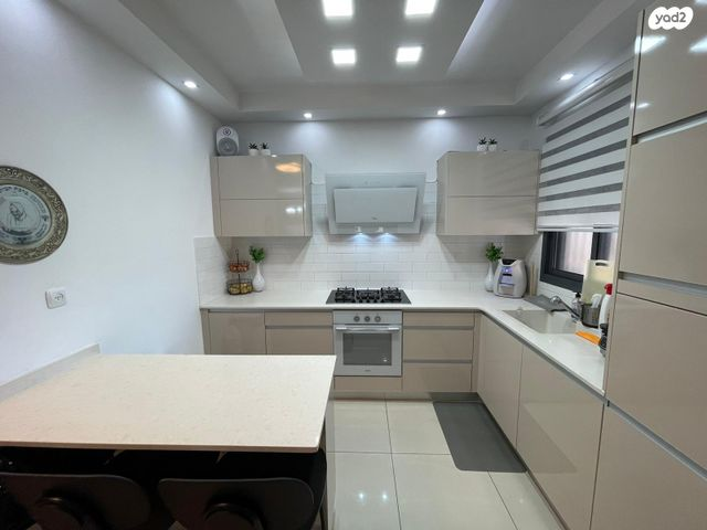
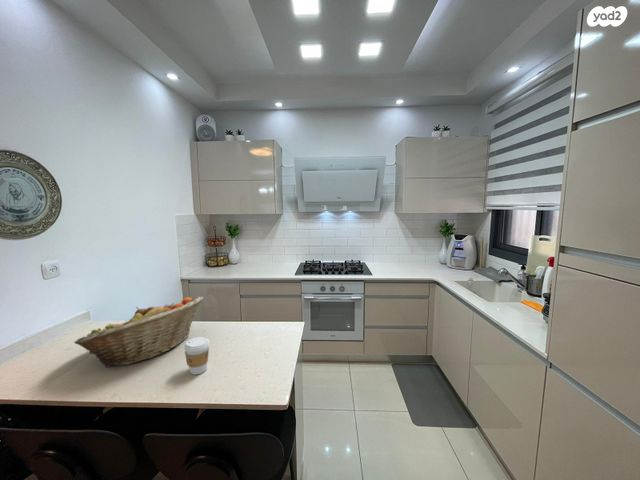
+ coffee cup [184,336,211,375]
+ fruit basket [73,295,204,368]
